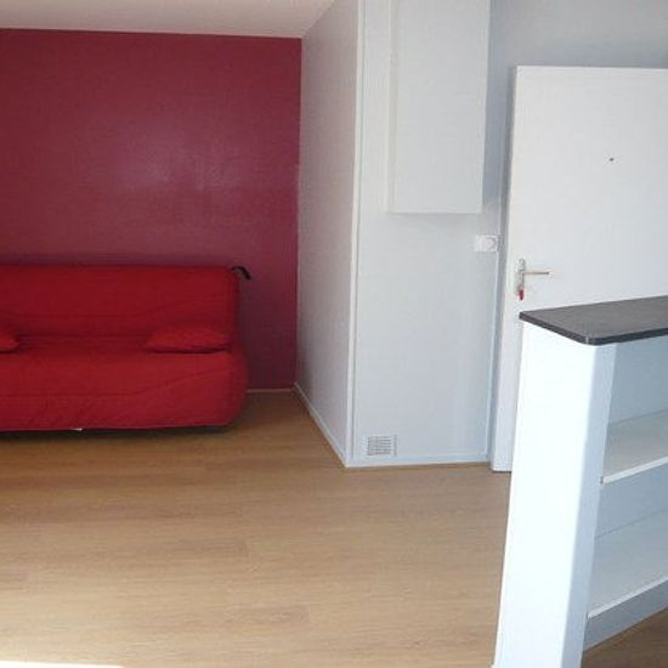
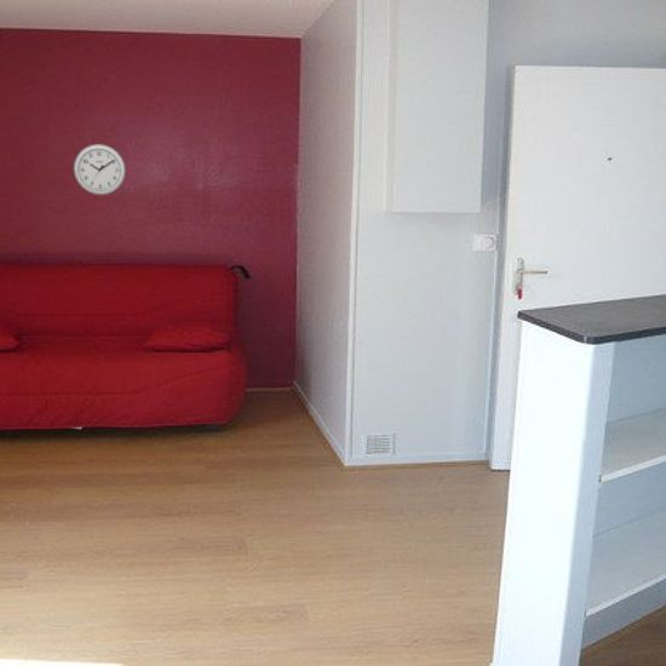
+ wall clock [73,143,127,196]
